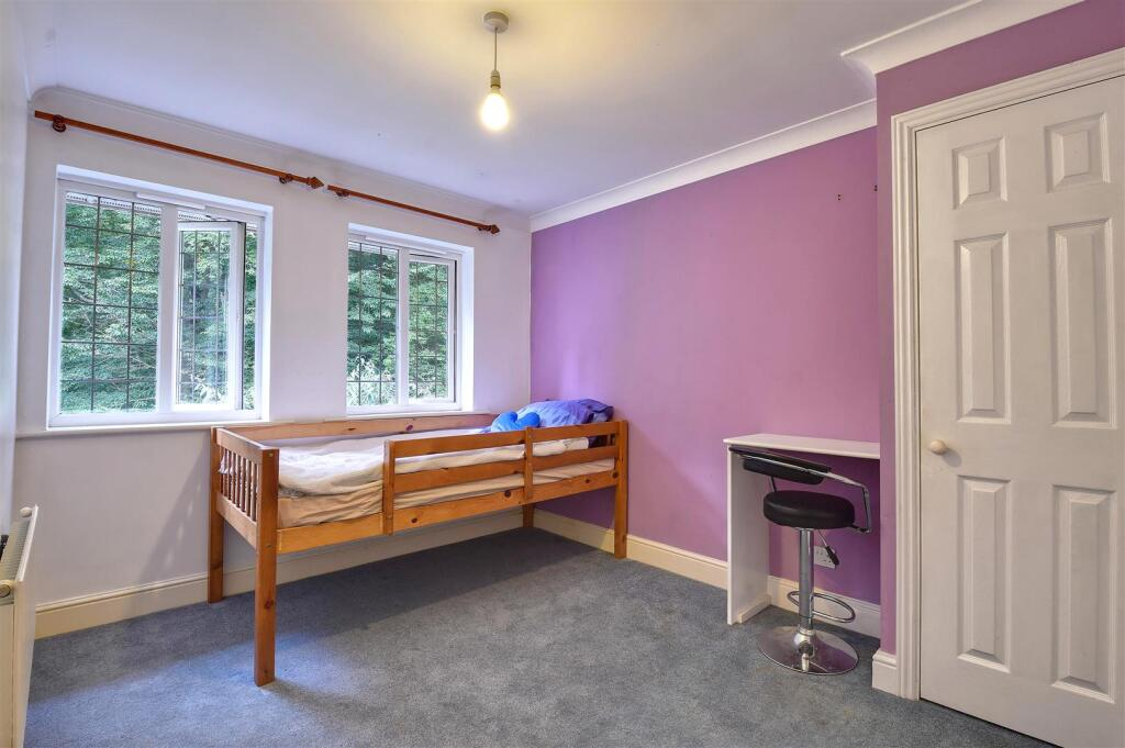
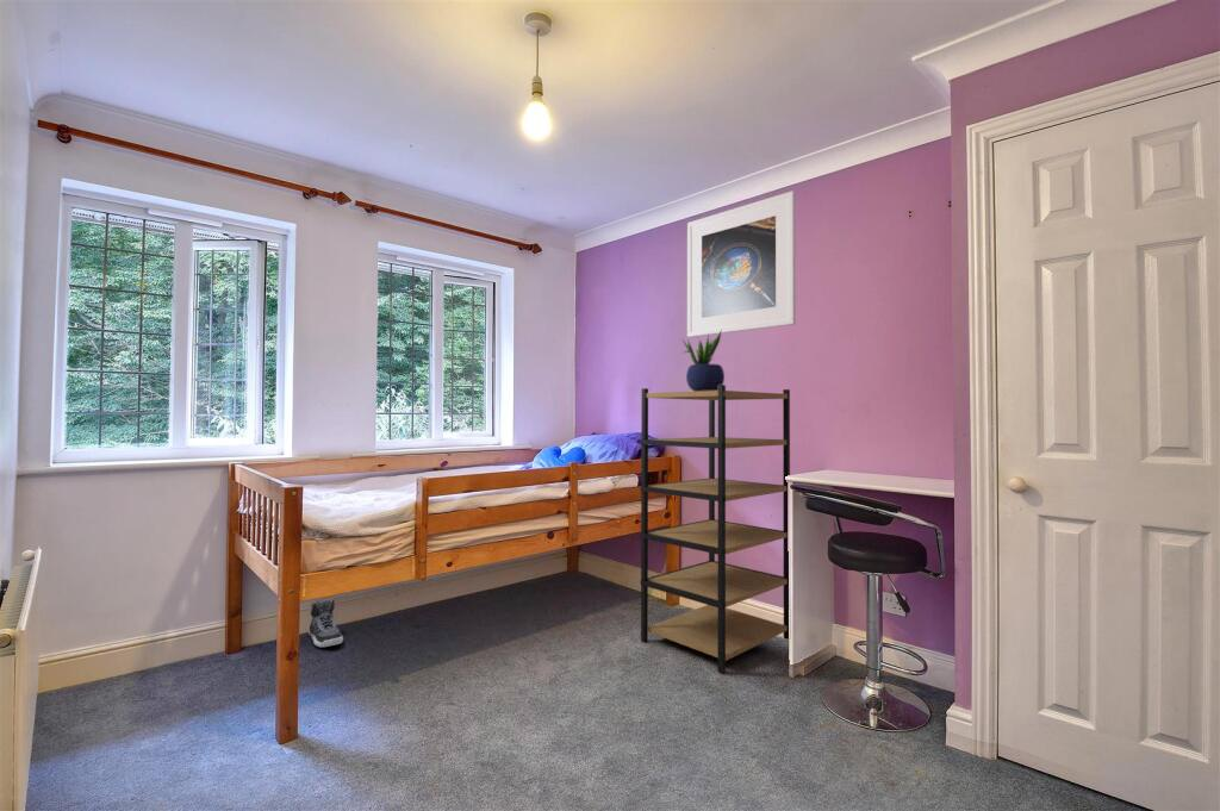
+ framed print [686,189,797,338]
+ shelving unit [640,383,791,674]
+ sneaker [307,598,344,648]
+ potted plant [680,330,726,392]
